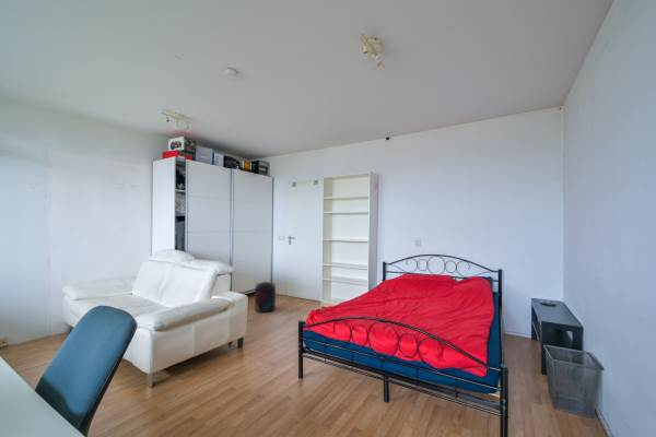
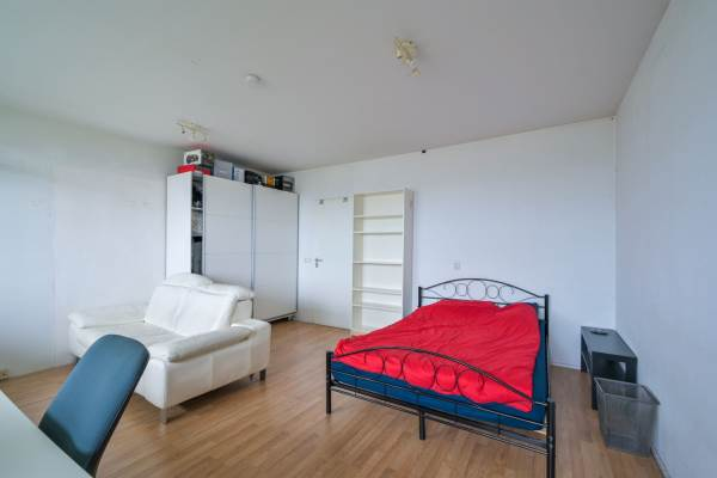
- supplement container [254,281,277,314]
